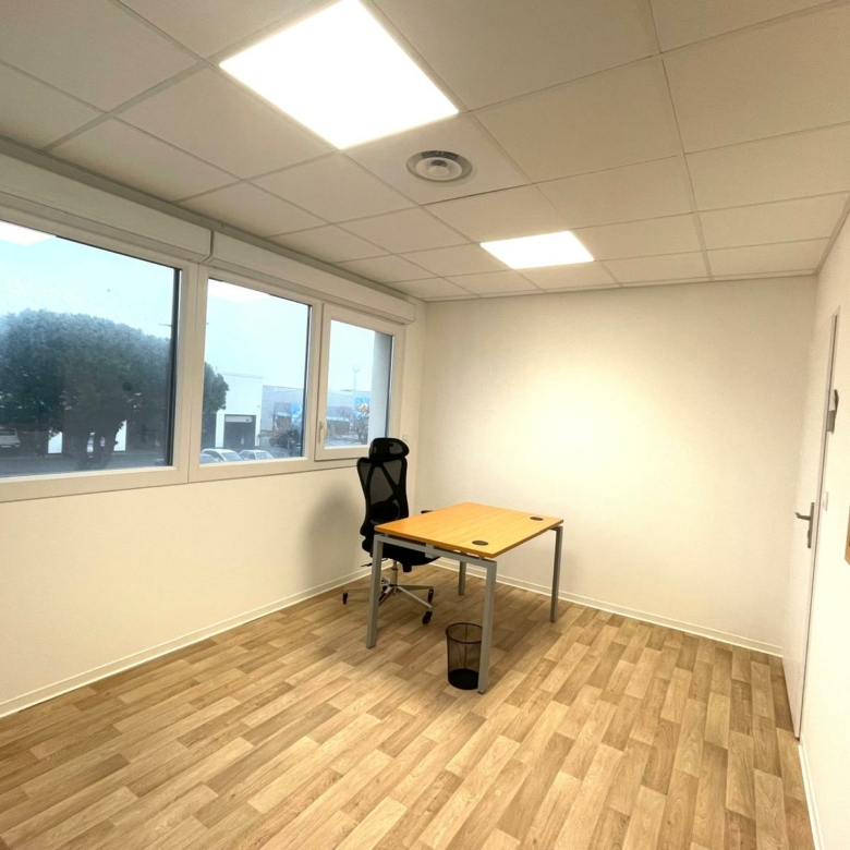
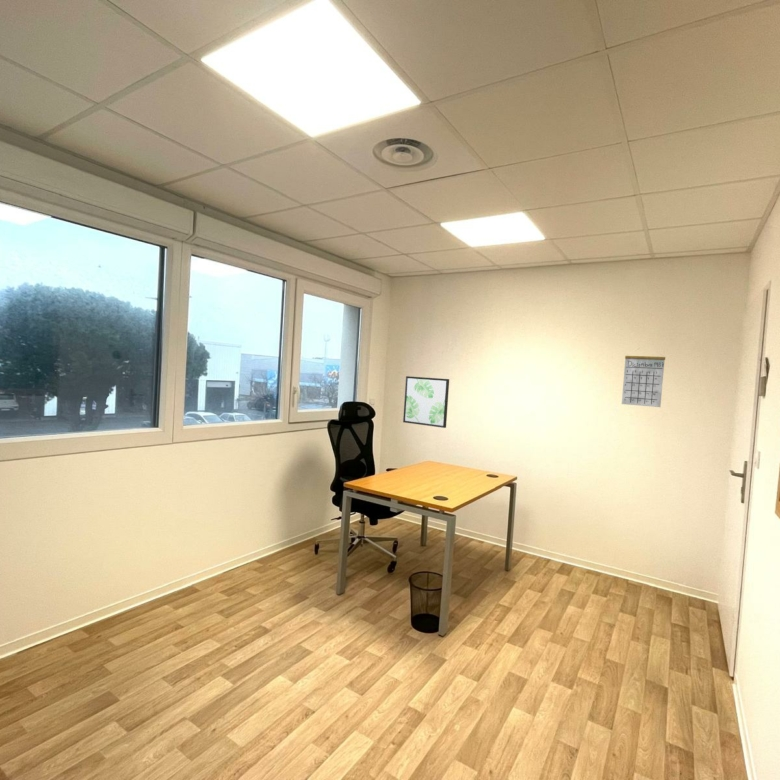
+ calendar [621,348,666,408]
+ wall art [402,375,450,429]
